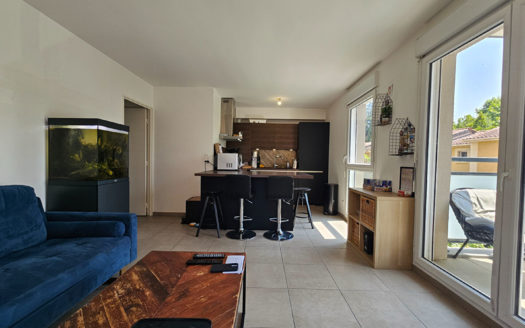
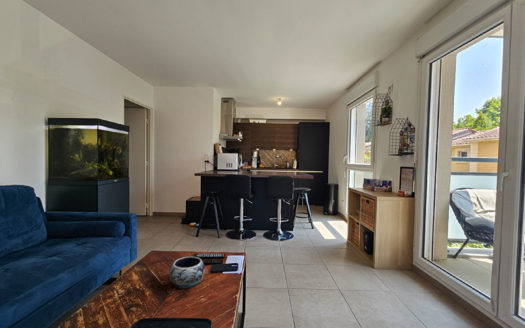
+ decorative bowl [169,256,206,289]
